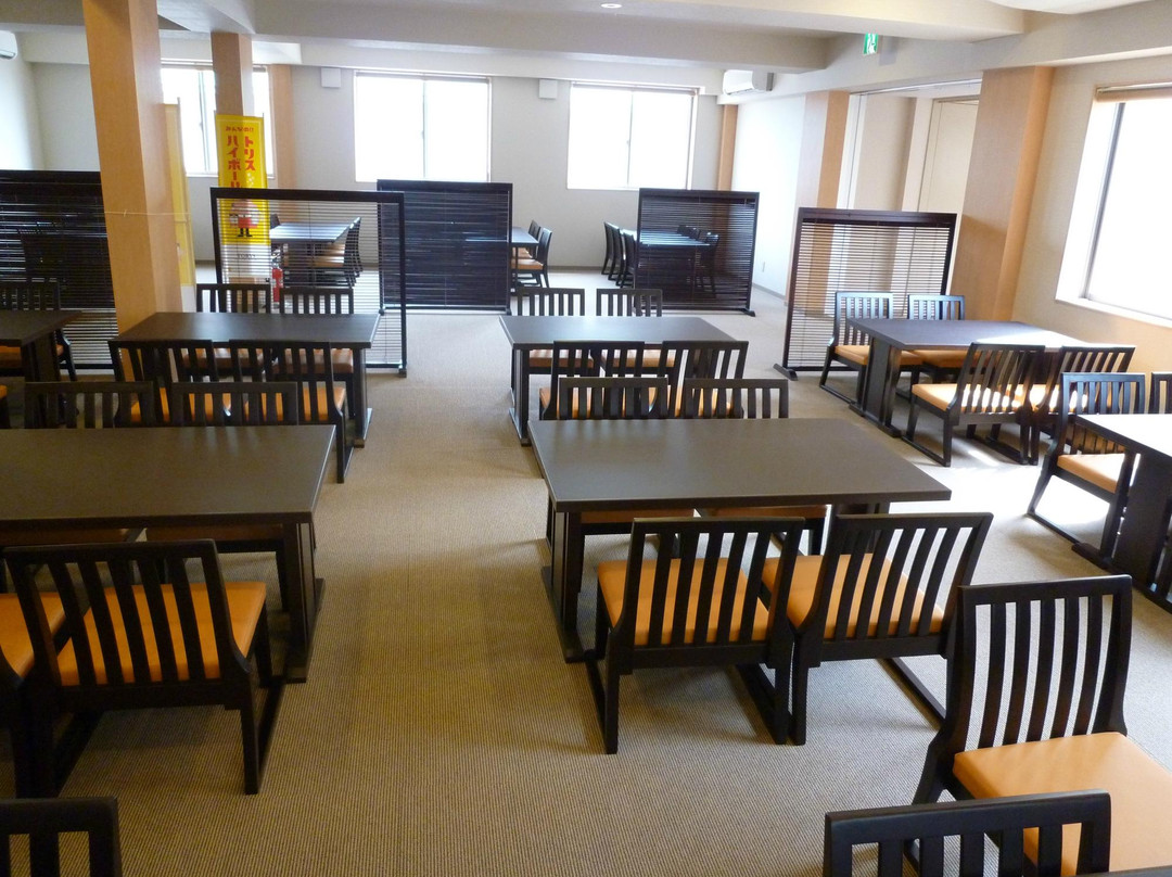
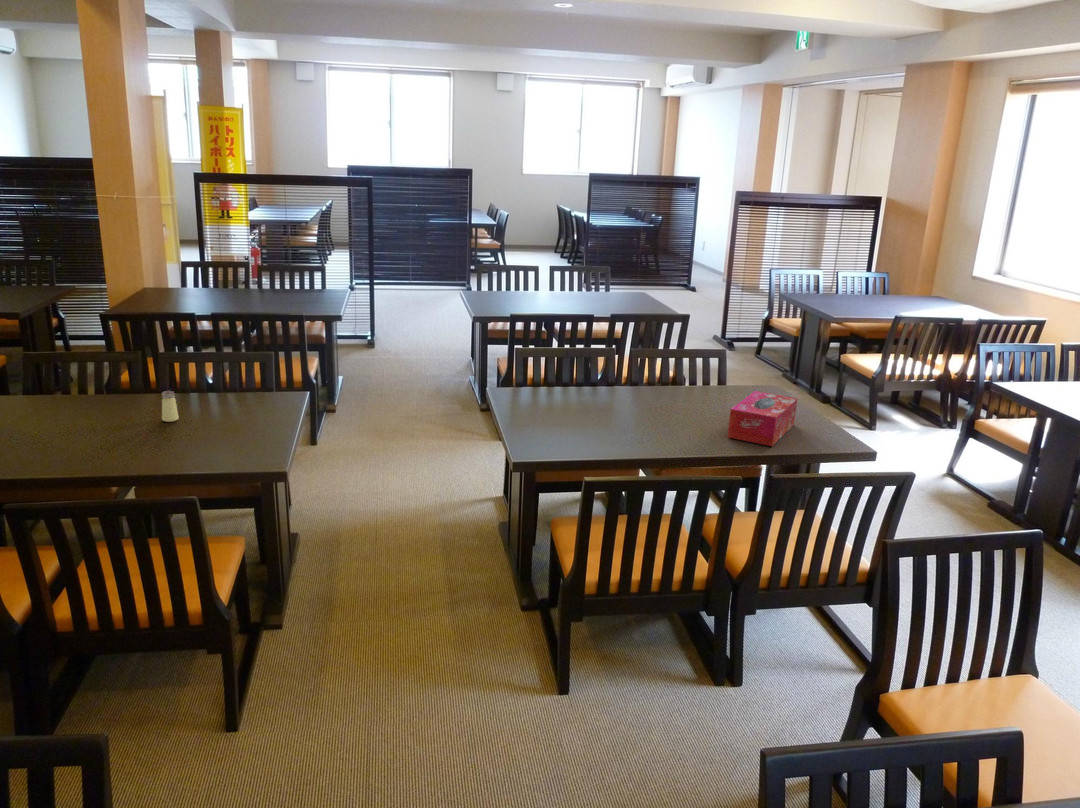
+ tissue box [726,390,799,447]
+ saltshaker [161,390,180,423]
